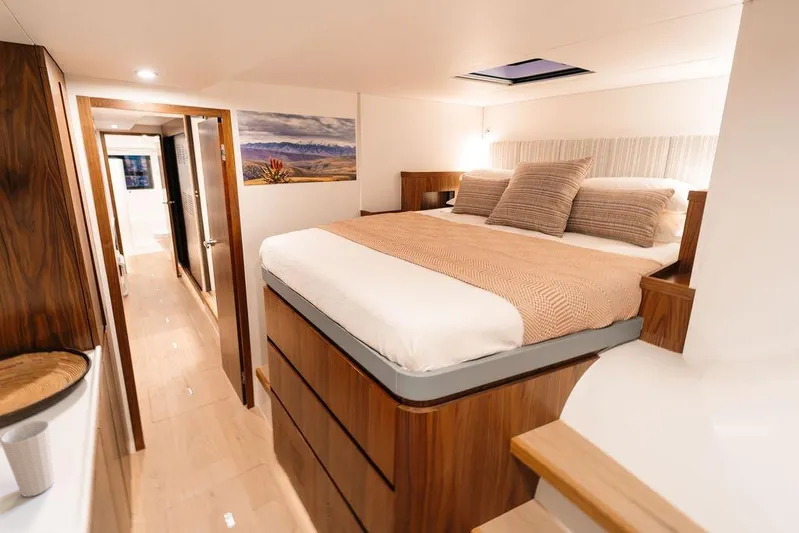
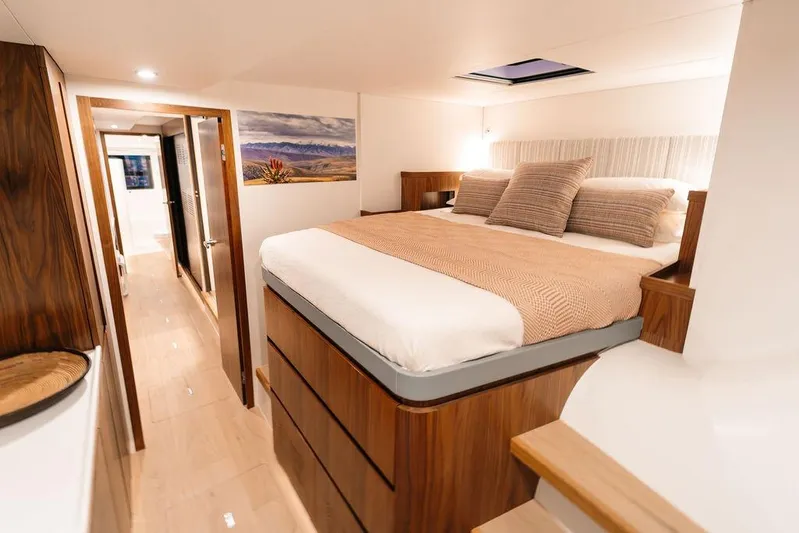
- cup [0,420,55,498]
